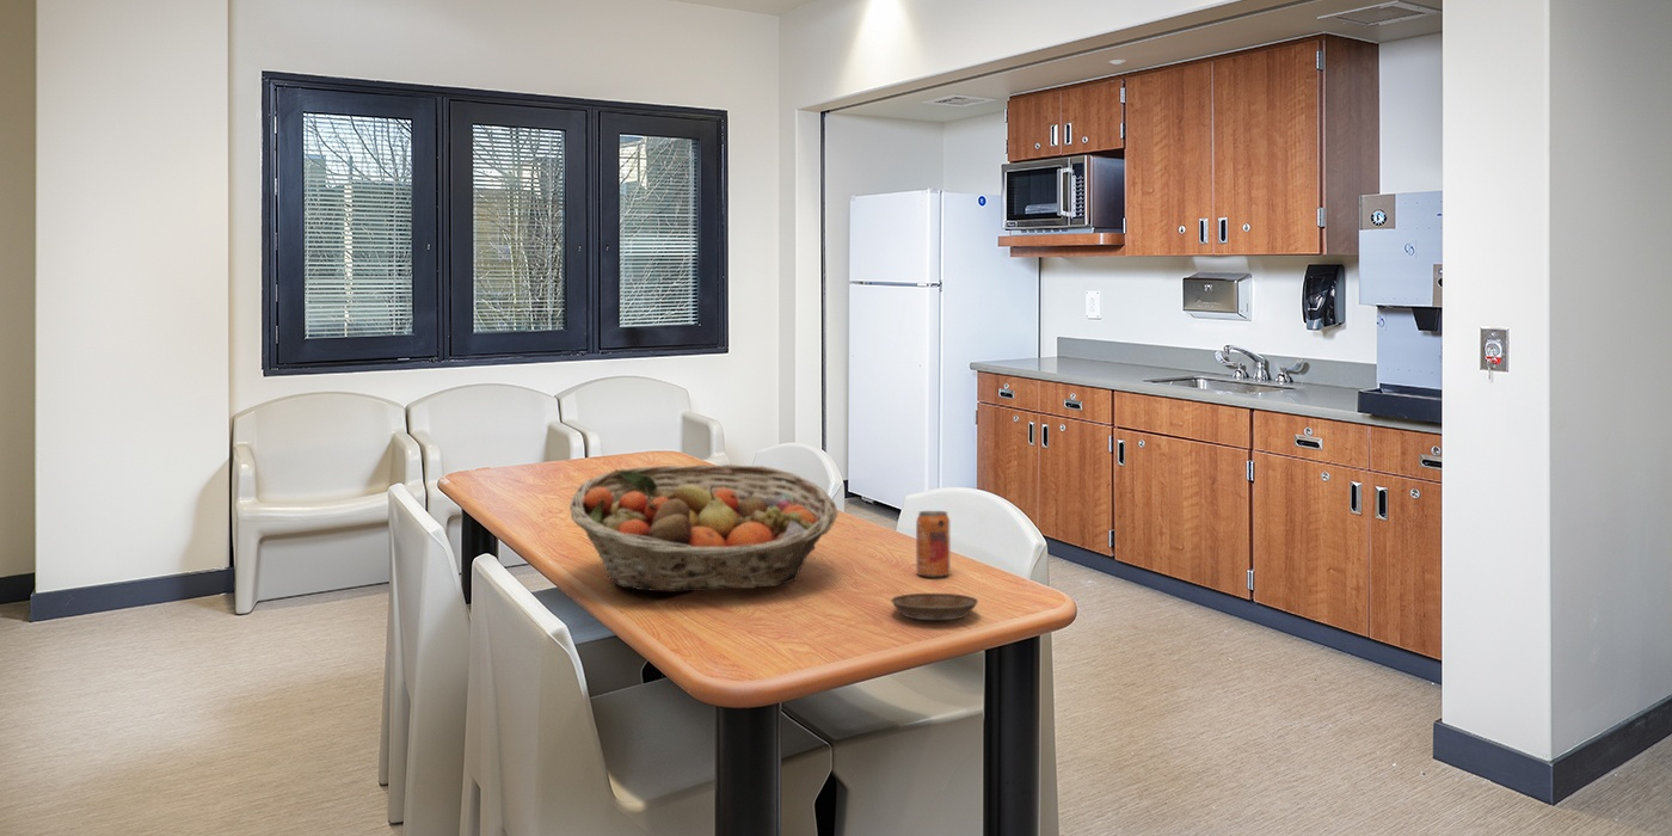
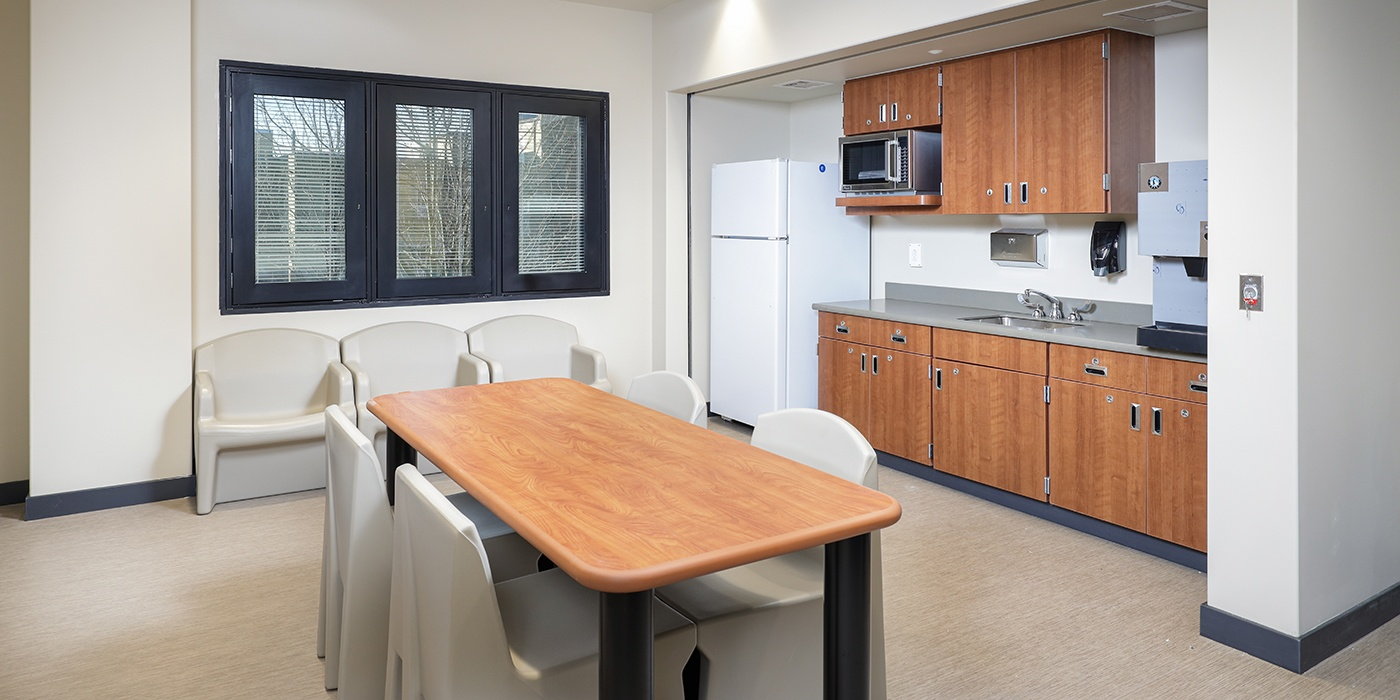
- fruit basket [568,463,838,592]
- saucer [890,592,979,621]
- beverage can [915,510,952,578]
